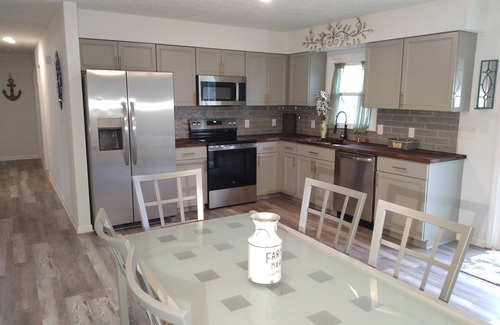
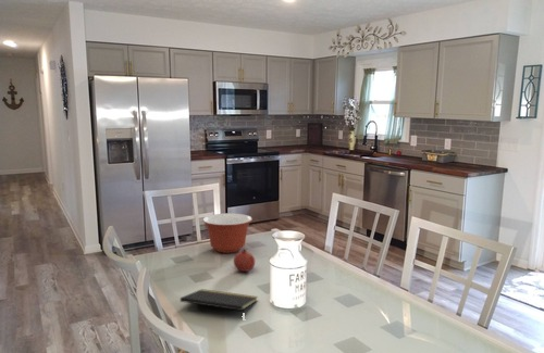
+ mixing bowl [201,213,254,254]
+ notepad [180,288,259,312]
+ fruit [233,248,256,273]
